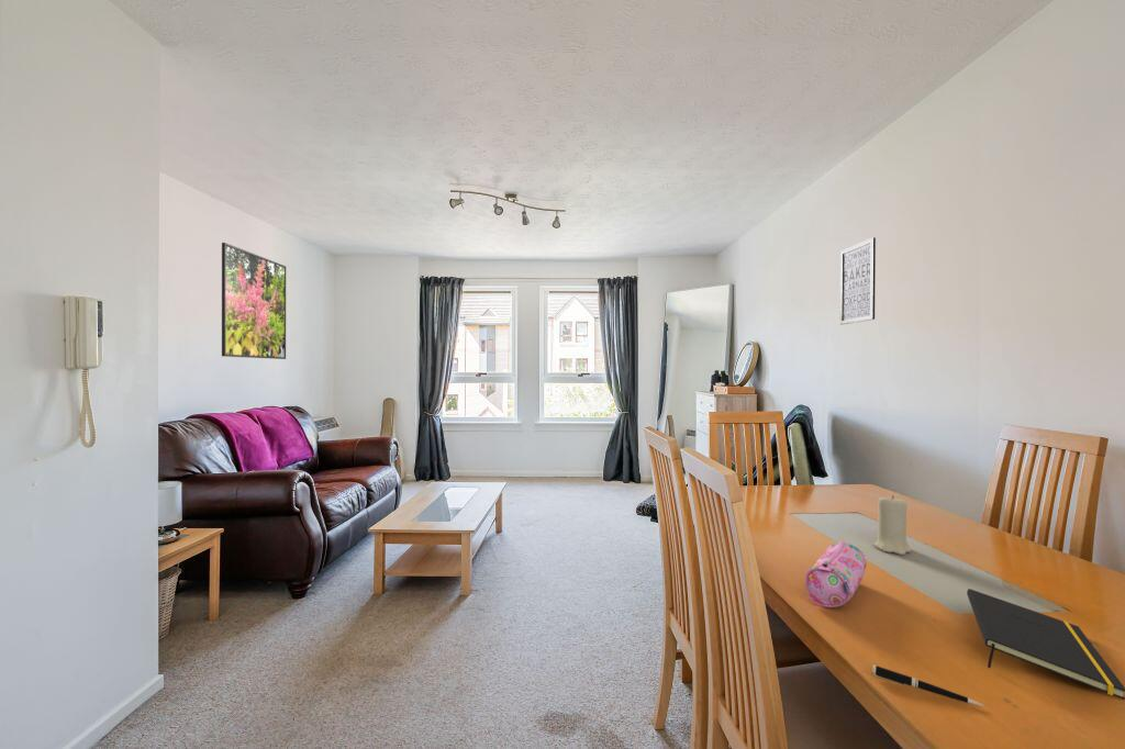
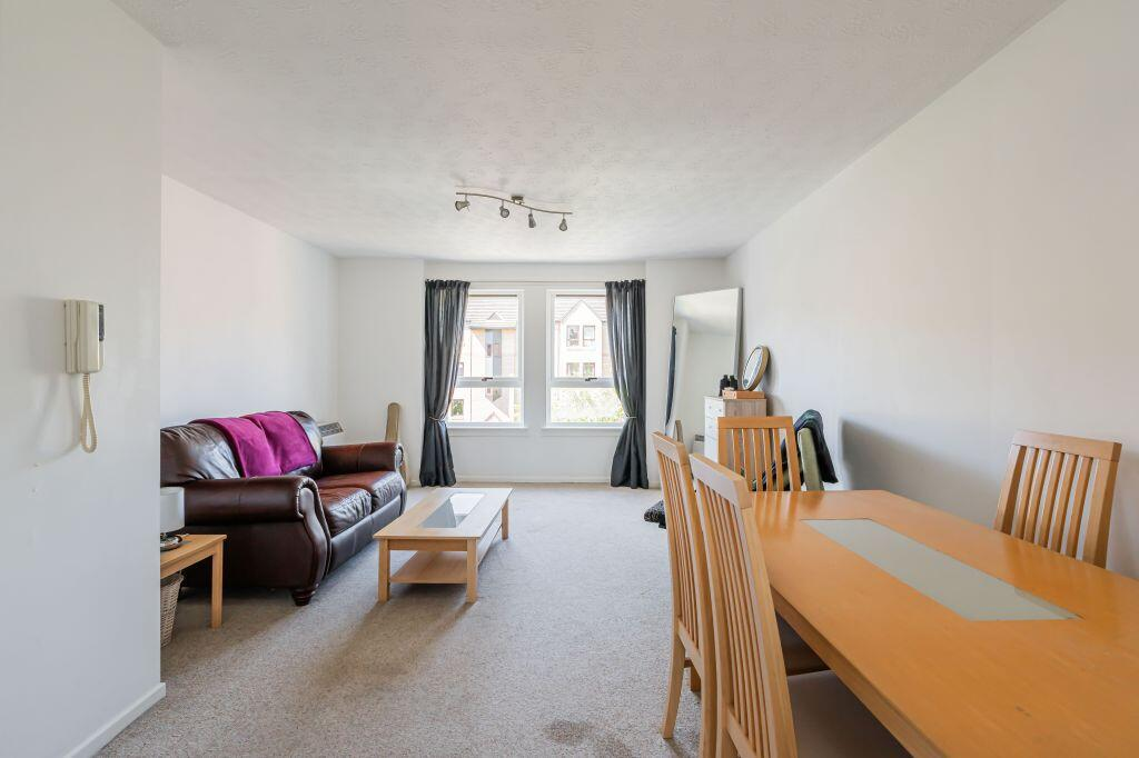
- candle [873,494,912,556]
- notepad [966,588,1125,701]
- wall art [839,236,877,326]
- pen [871,664,985,707]
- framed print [221,242,287,360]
- pencil case [804,540,868,608]
